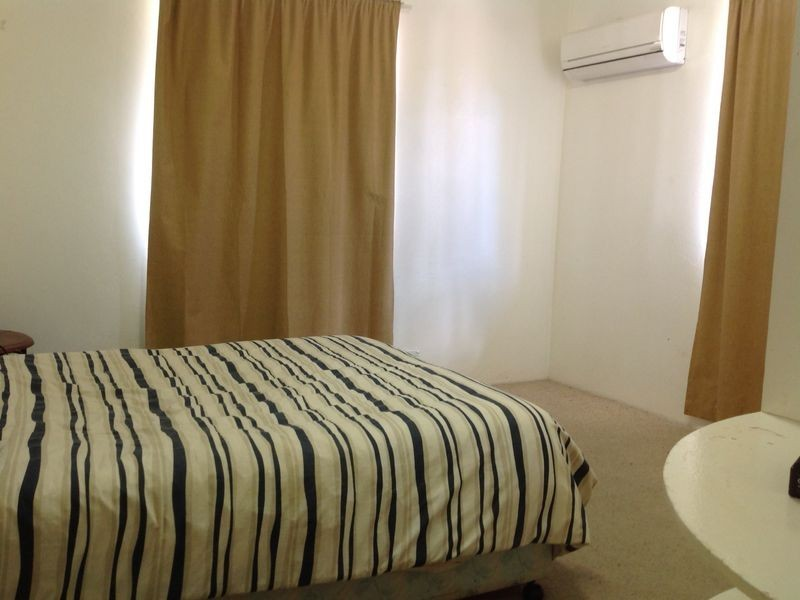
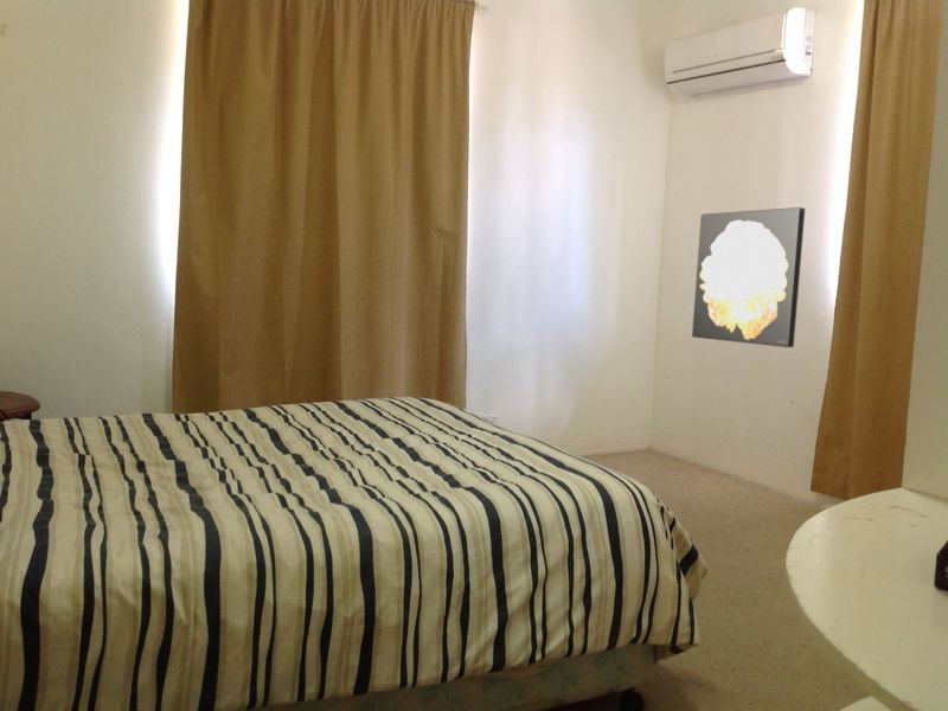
+ wall art [691,206,806,348]
